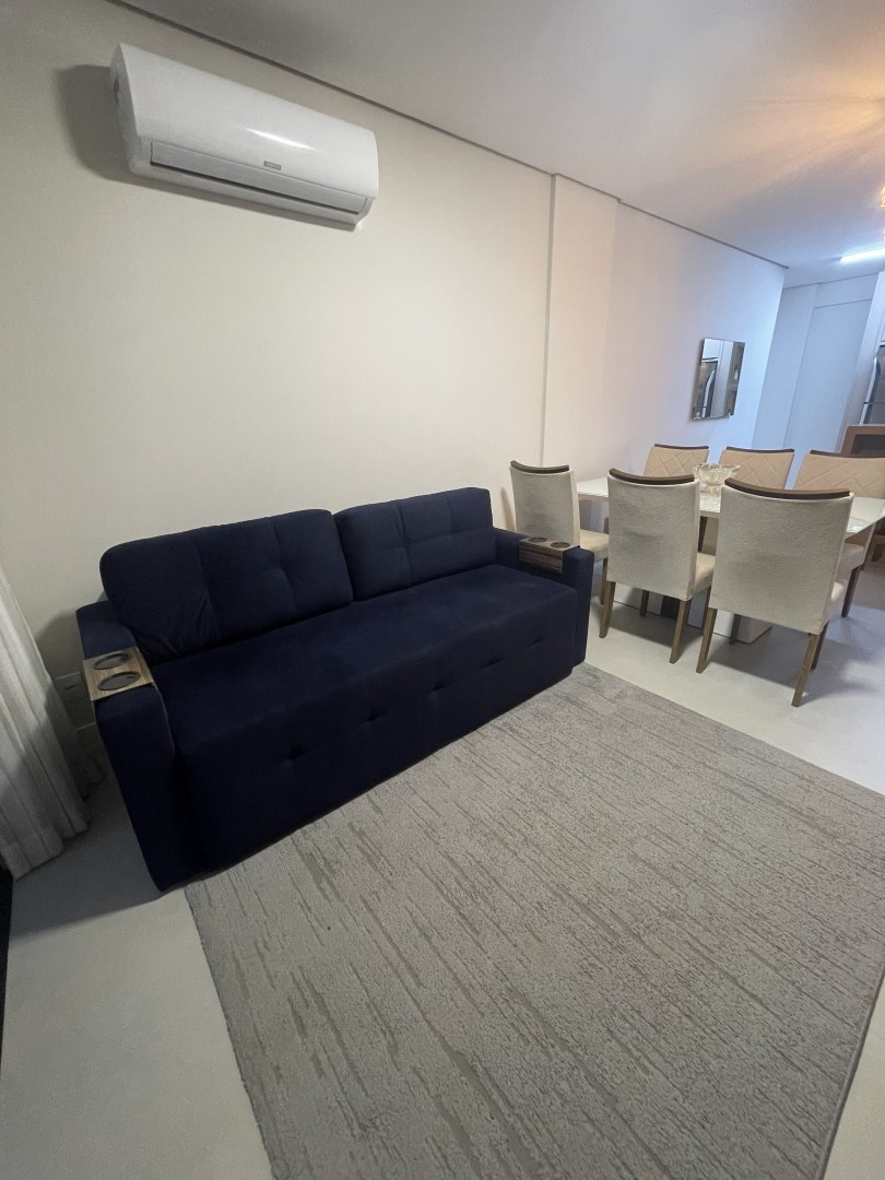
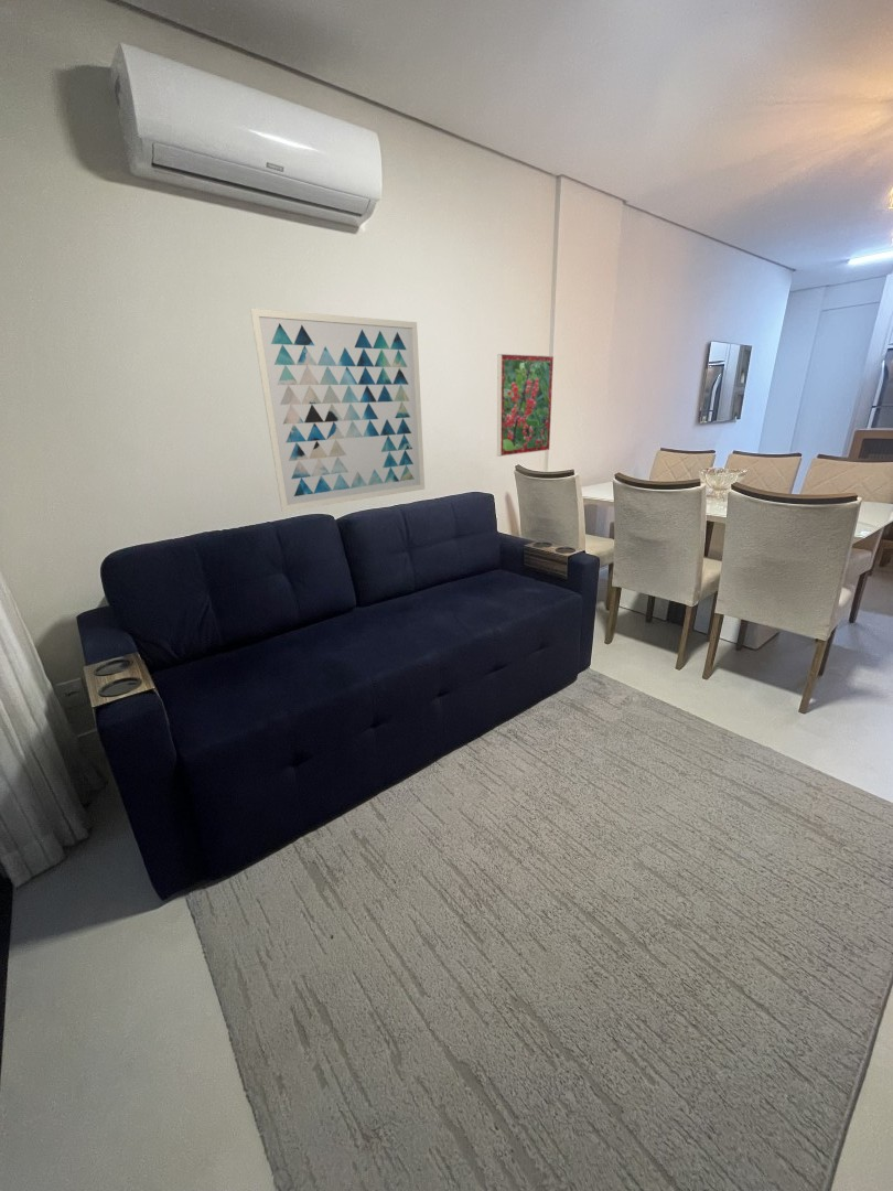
+ wall art [249,307,426,513]
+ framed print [496,353,555,458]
